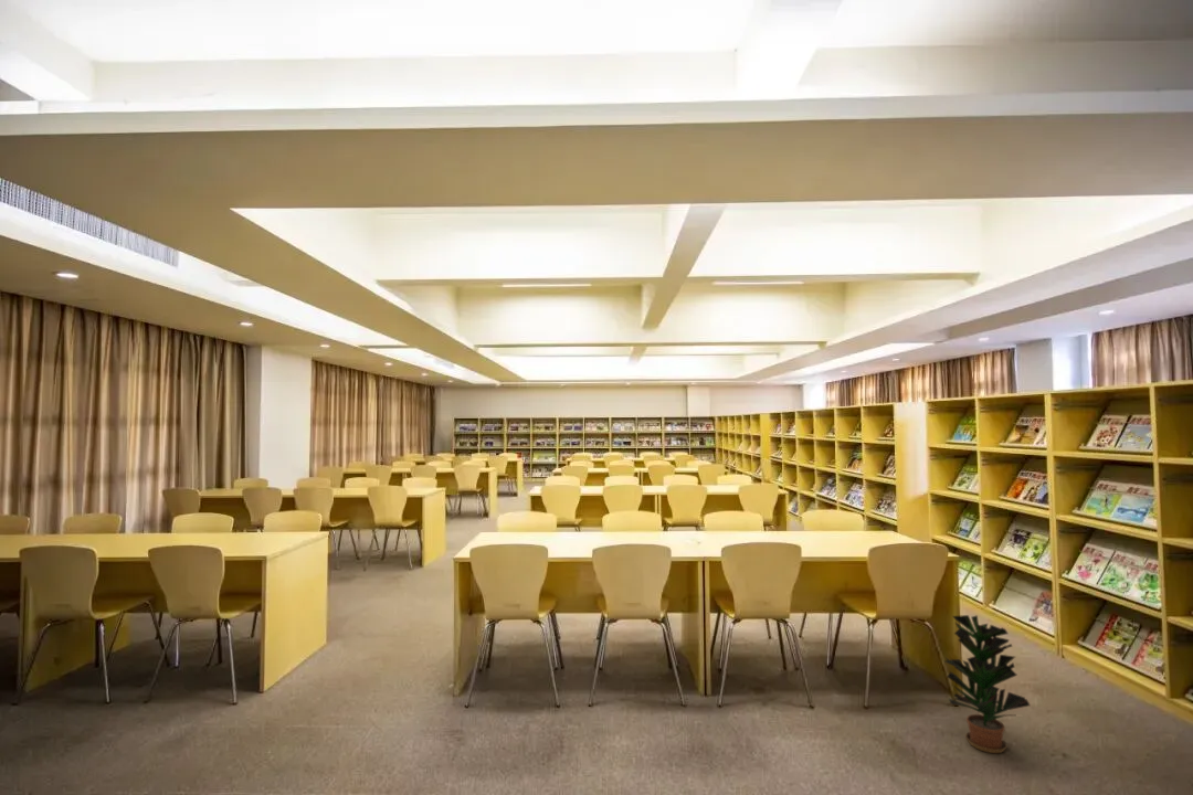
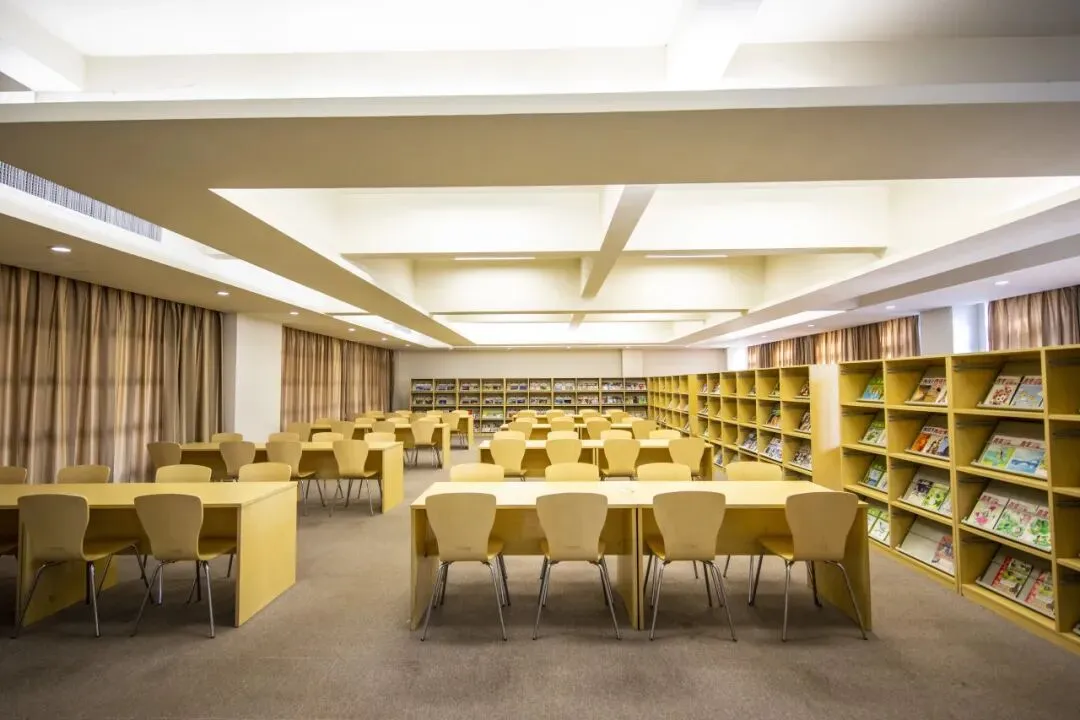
- potted plant [943,614,1032,754]
